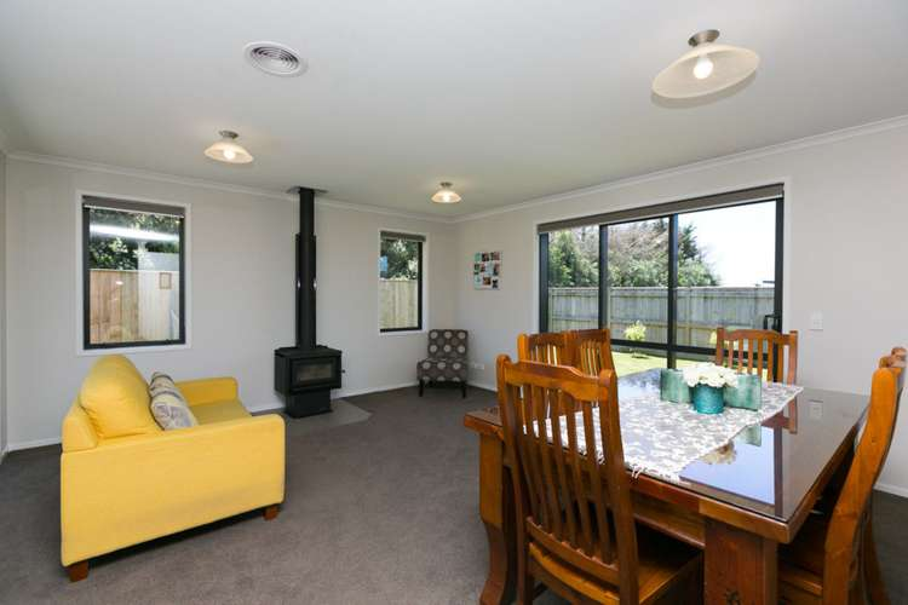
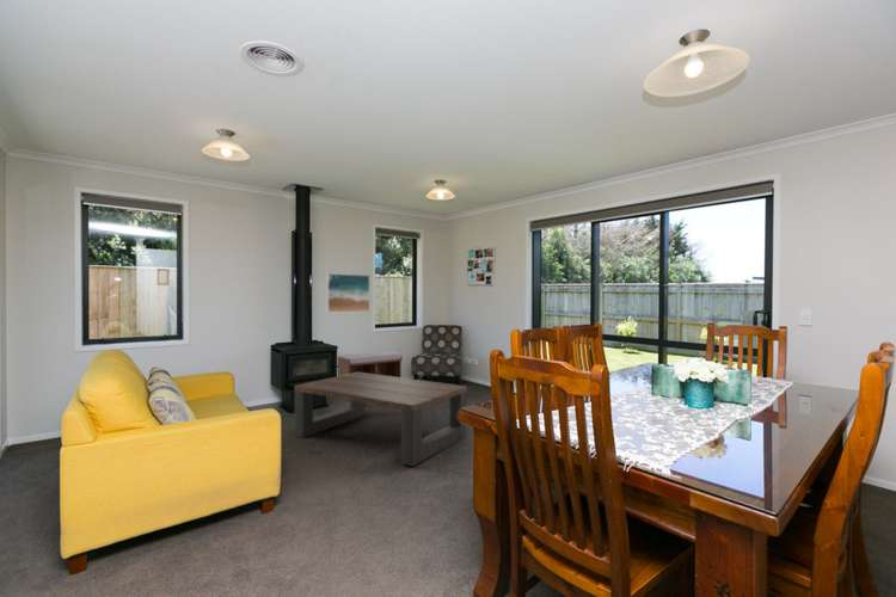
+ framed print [326,272,370,313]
+ coffee table [293,373,468,467]
+ bench [337,350,403,377]
